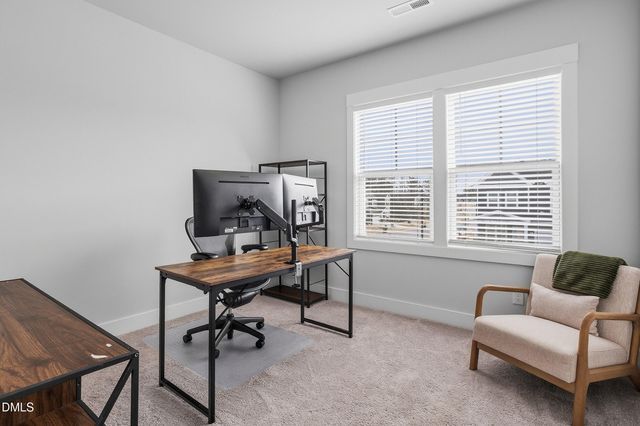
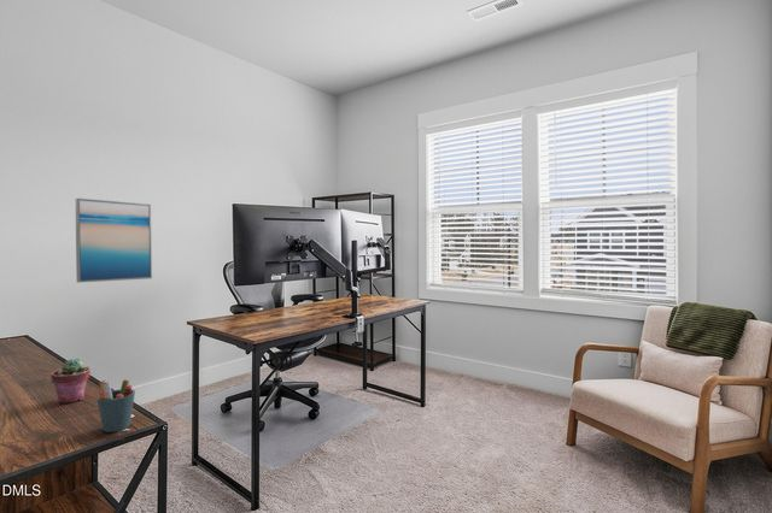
+ wall art [74,197,153,284]
+ pen holder [95,378,136,434]
+ potted succulent [51,358,92,405]
